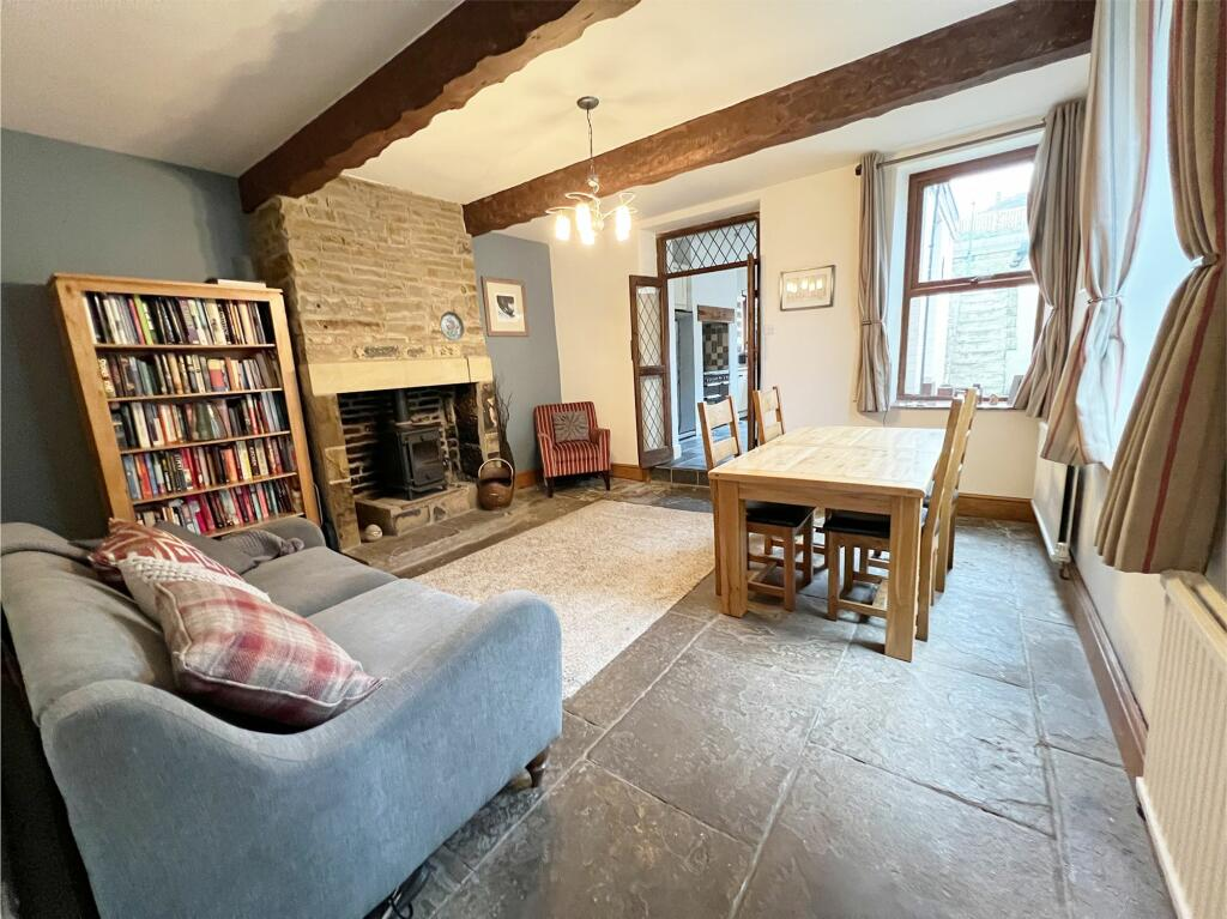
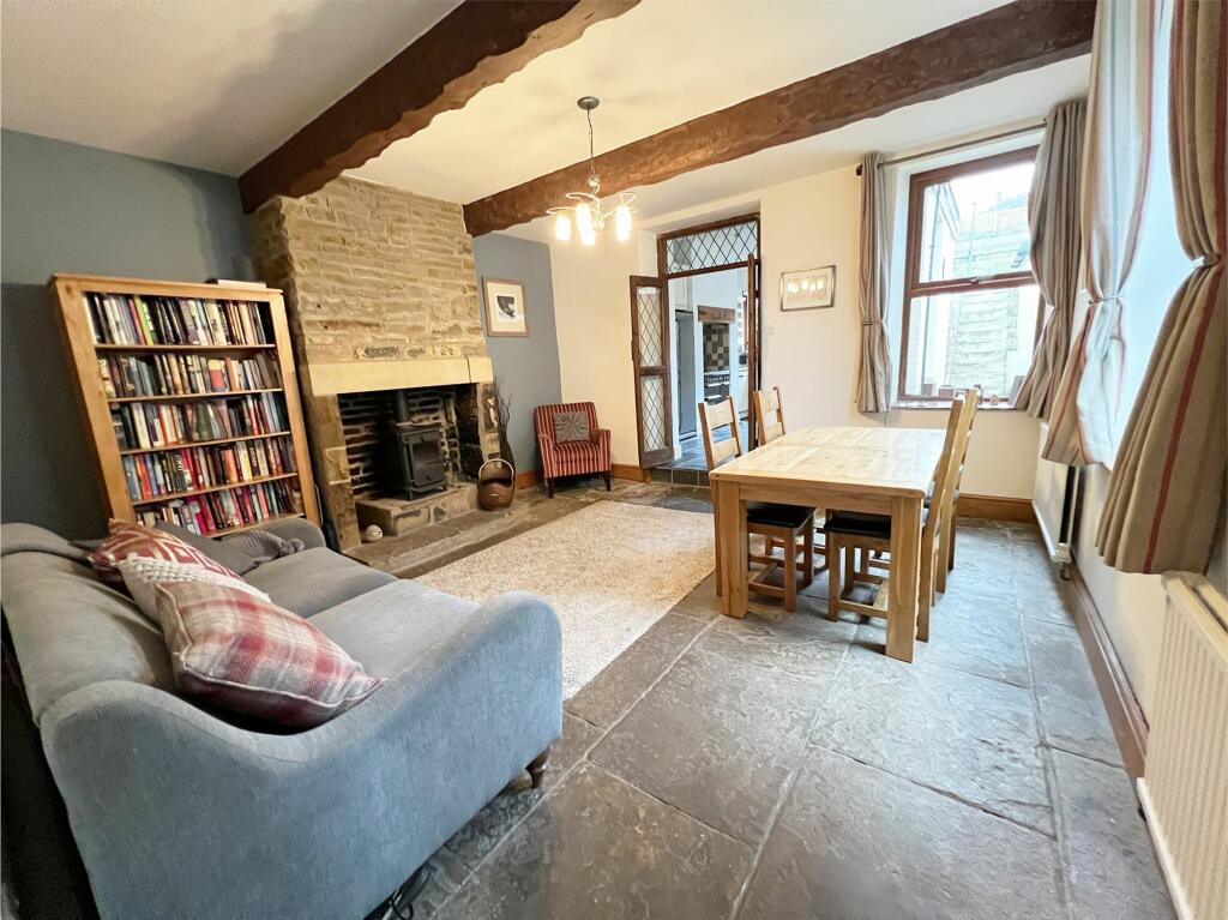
- decorative plate [439,310,465,343]
